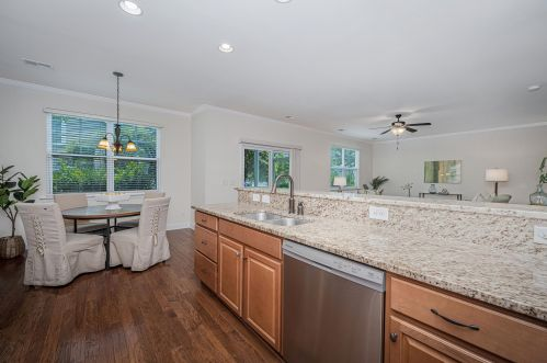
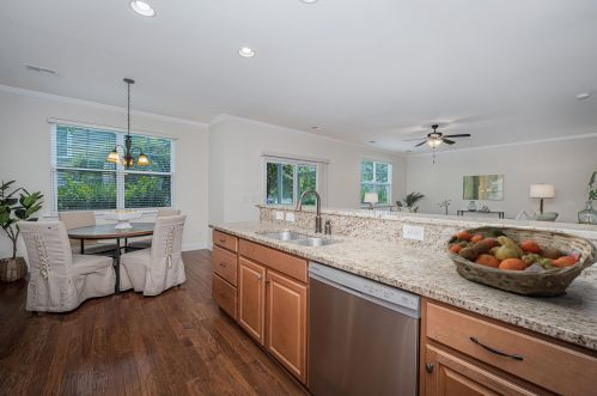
+ fruit basket [441,225,597,298]
